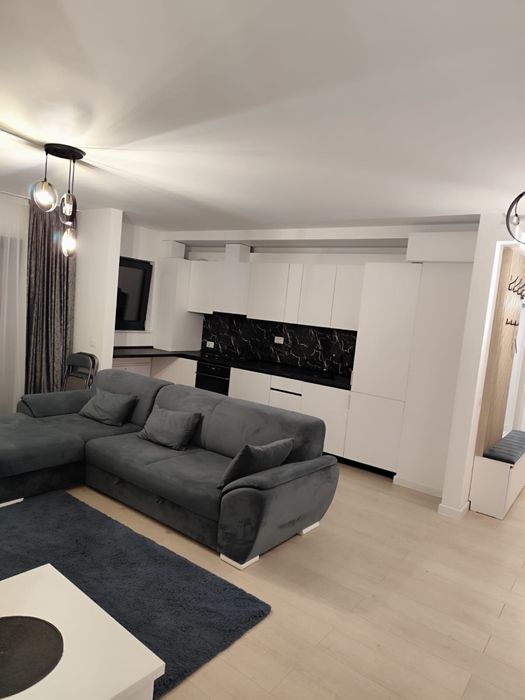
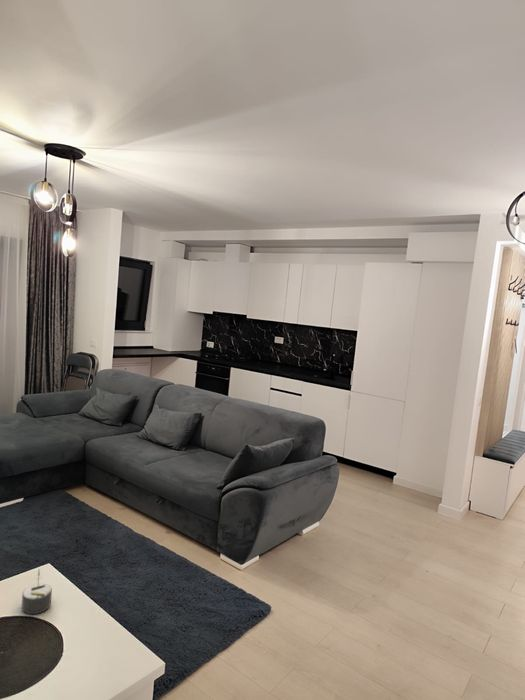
+ candle [21,568,53,615]
